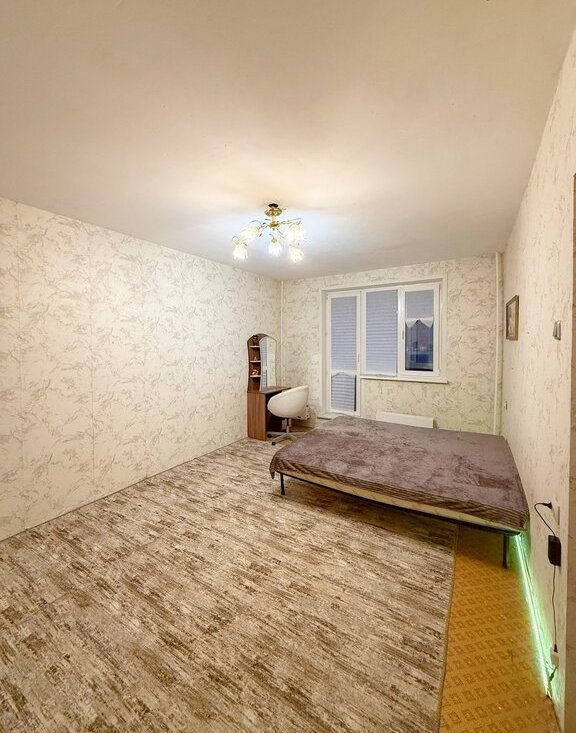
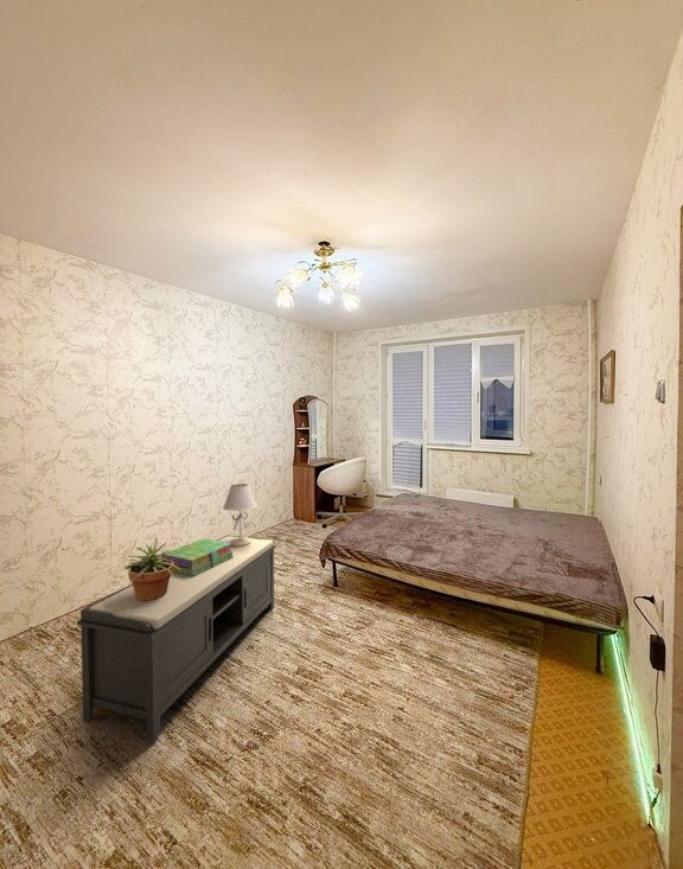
+ potted plant [122,537,180,601]
+ bench [76,533,276,741]
+ stack of books [161,538,234,577]
+ table lamp [222,483,258,547]
